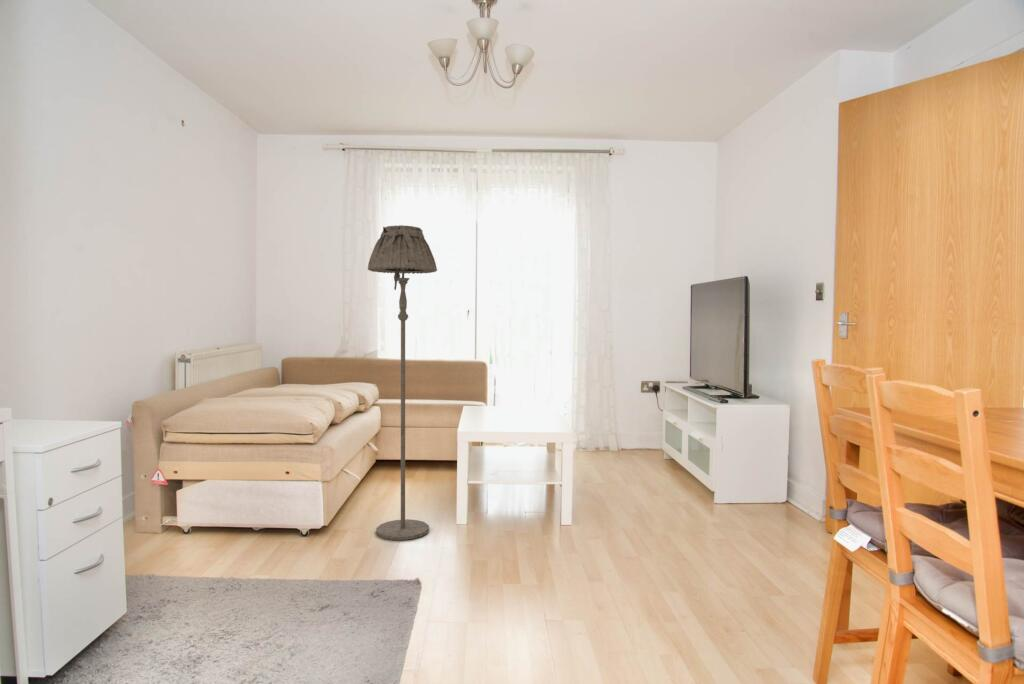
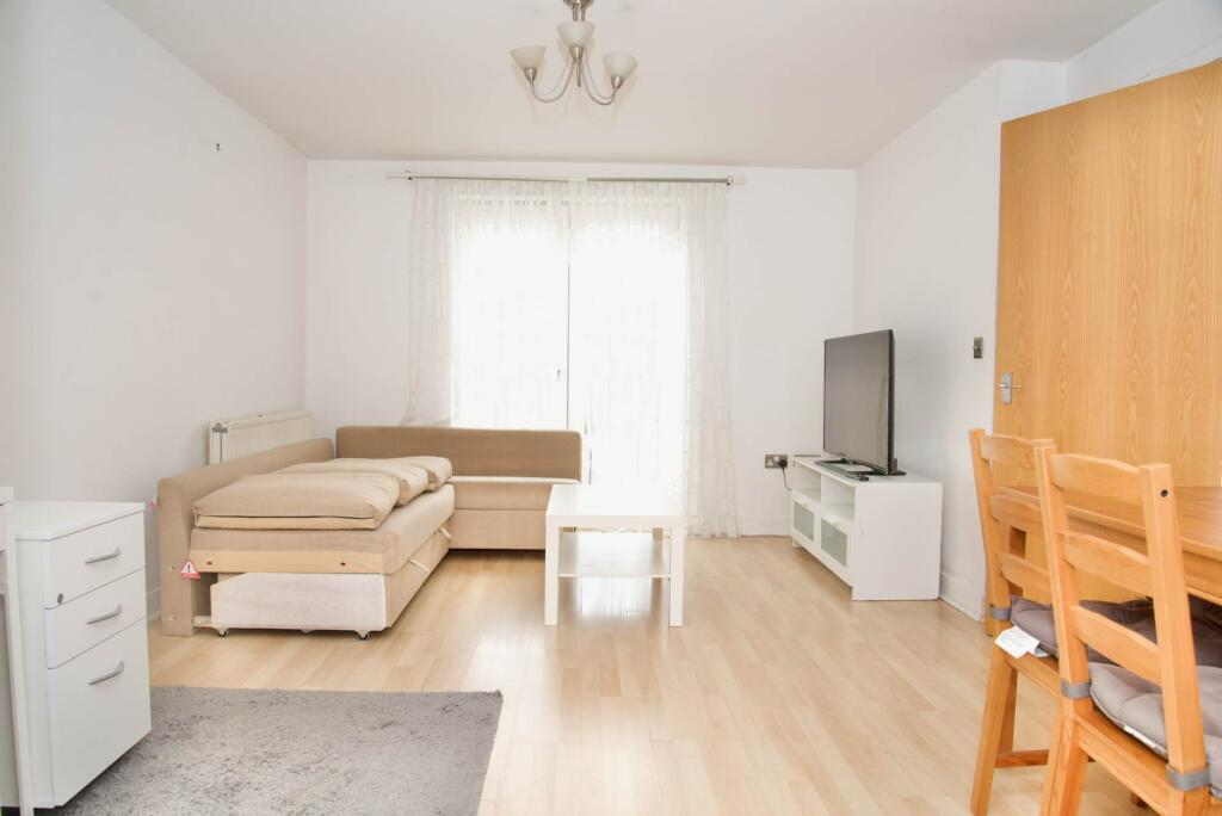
- floor lamp [367,224,438,541]
